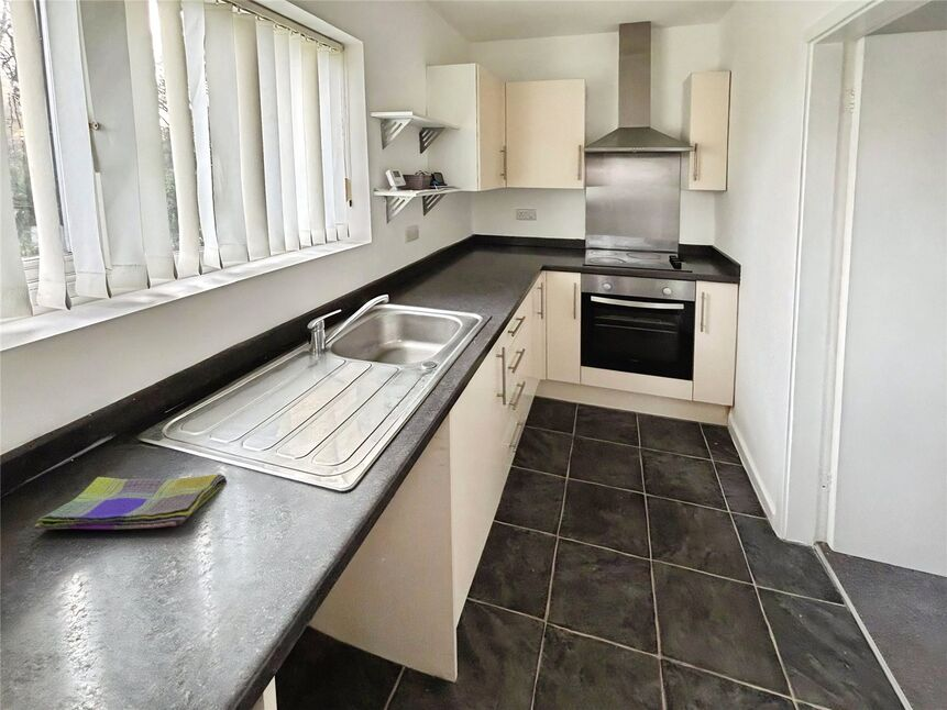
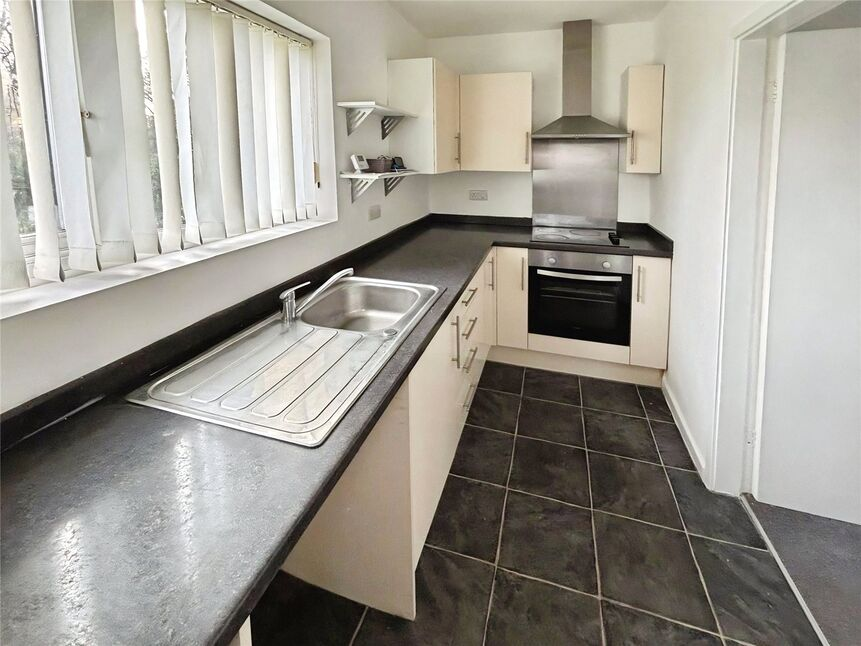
- dish towel [33,473,228,531]
